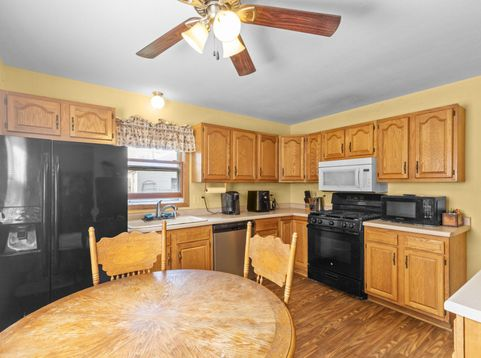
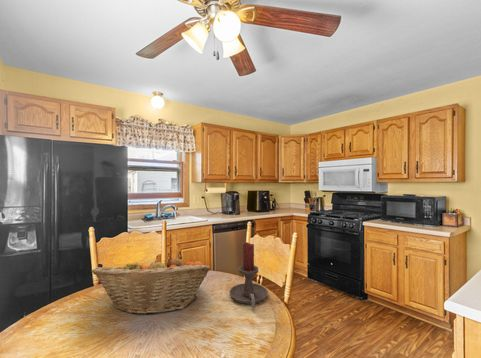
+ fruit basket [91,257,212,316]
+ candle holder [228,241,269,309]
